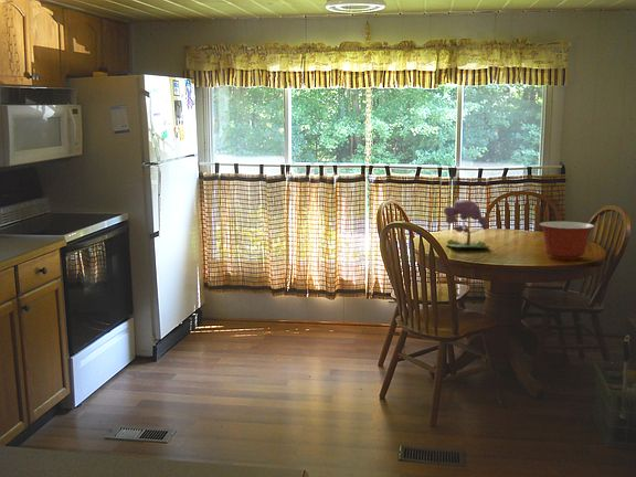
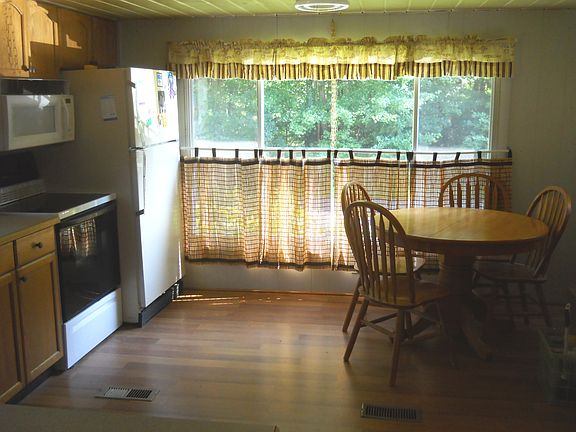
- plant [443,199,491,248]
- mixing bowl [538,221,595,261]
